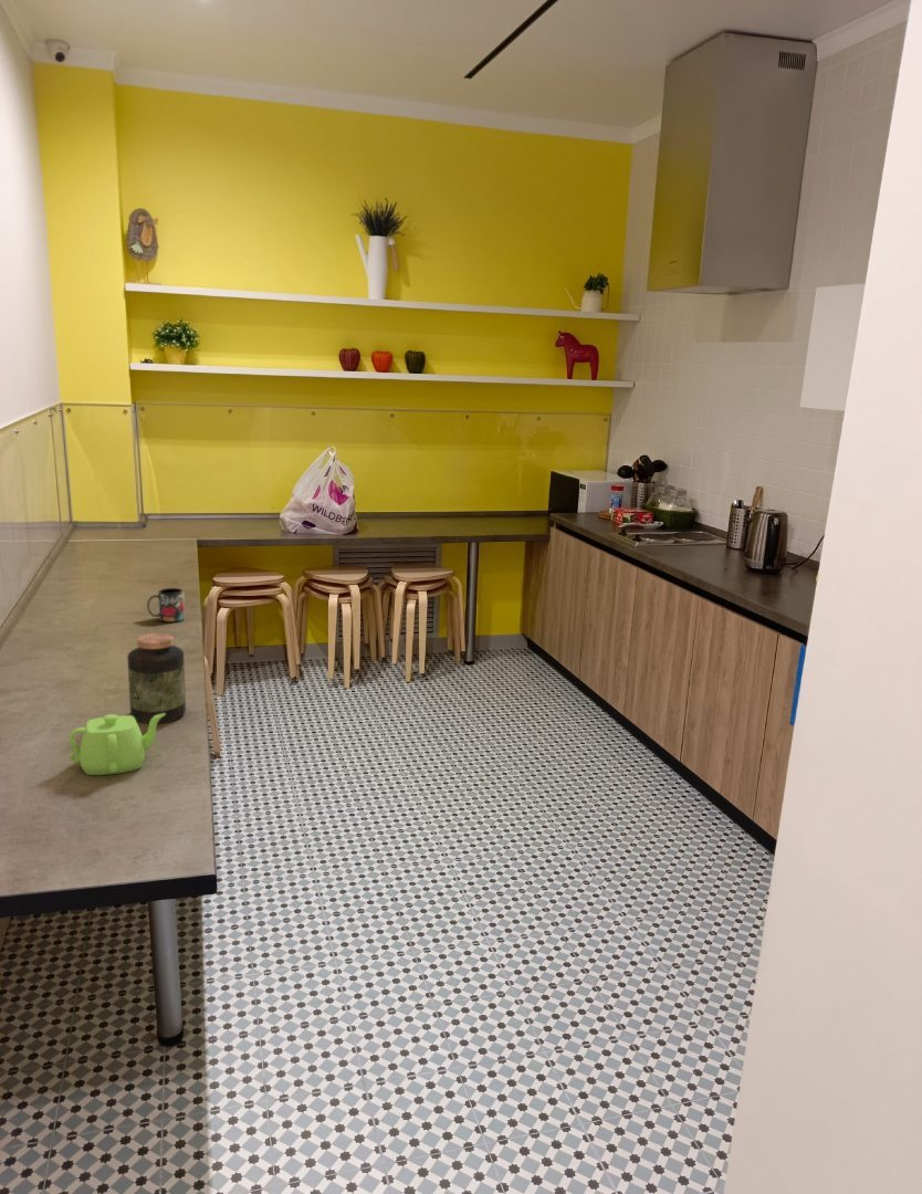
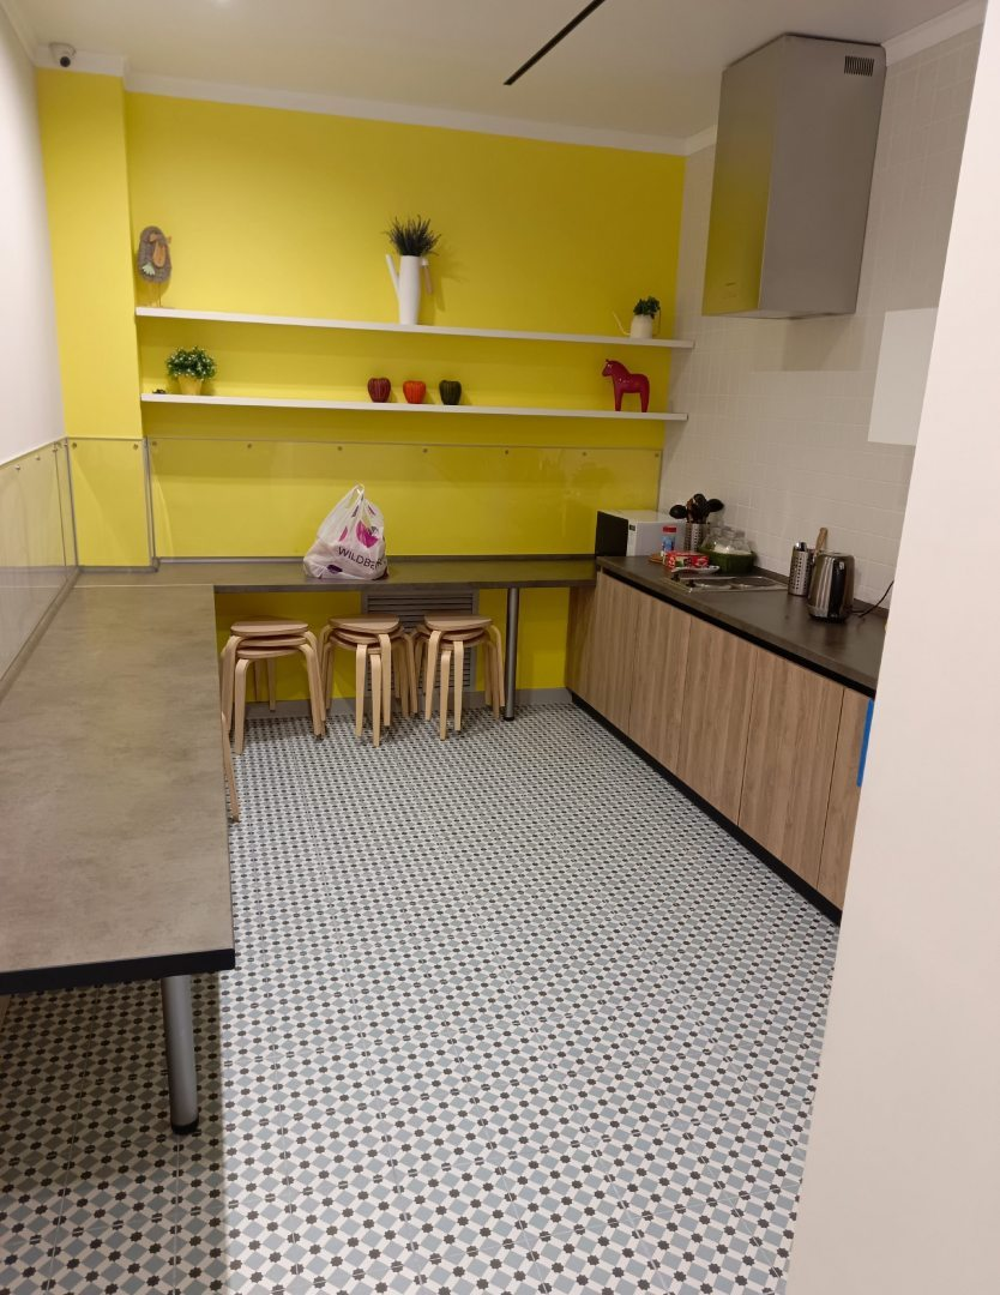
- jar [126,632,187,724]
- teapot [67,713,166,776]
- mug [146,587,186,624]
